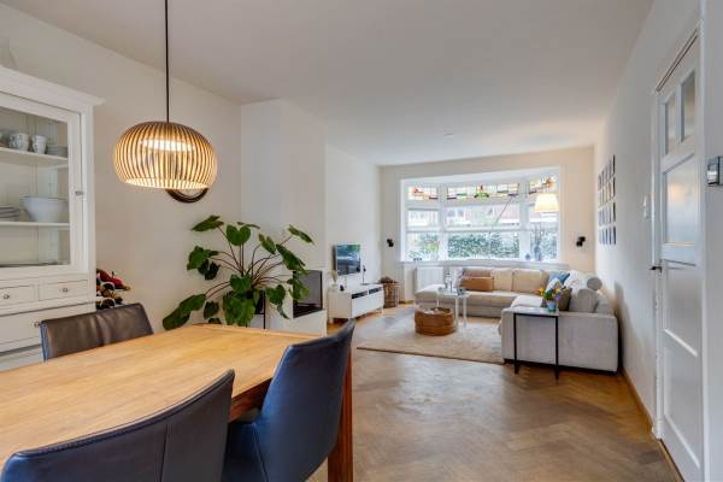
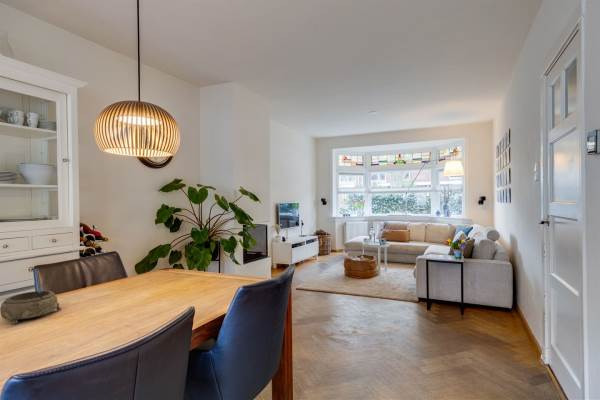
+ decorative bowl [0,290,62,325]
